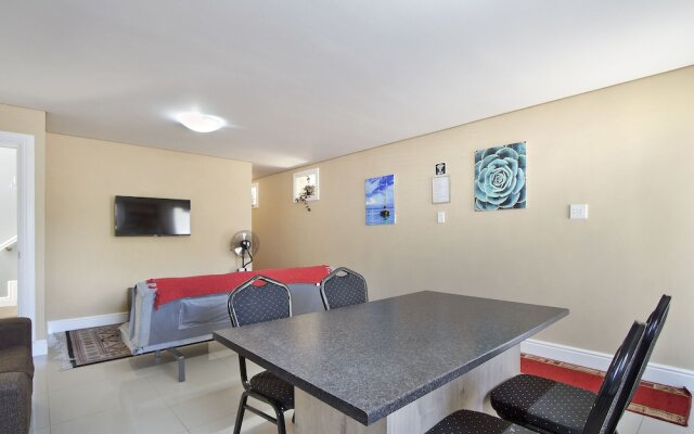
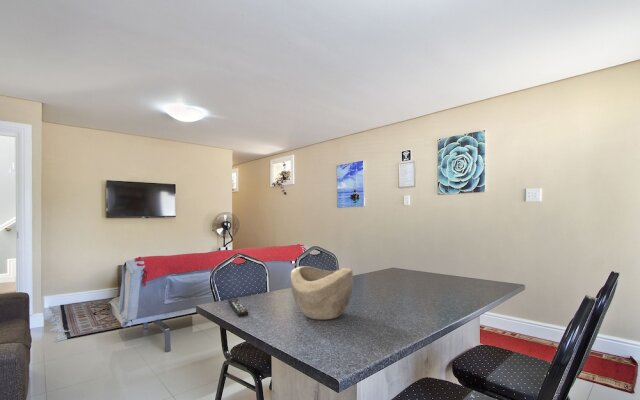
+ decorative bowl [290,265,354,320]
+ remote control [227,297,249,317]
